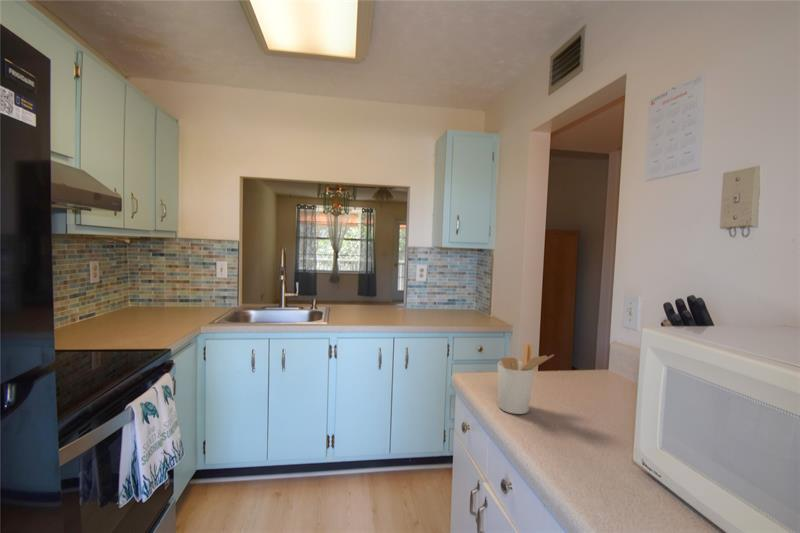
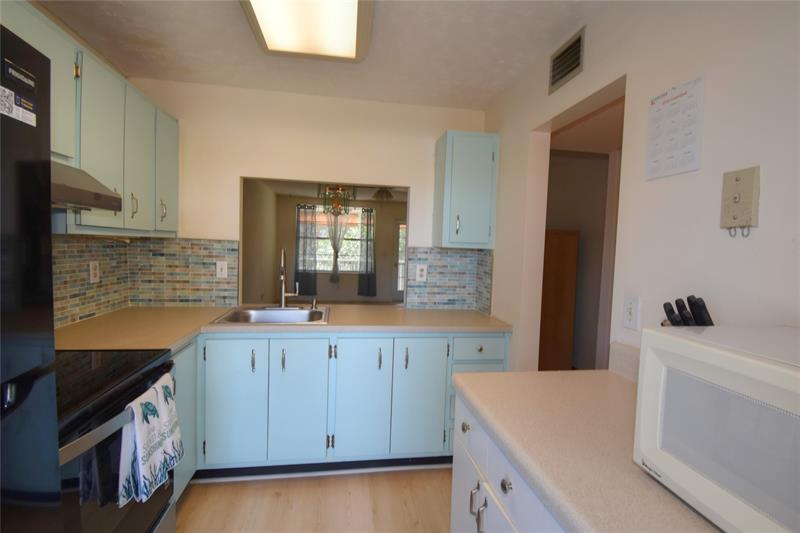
- utensil holder [497,341,555,415]
